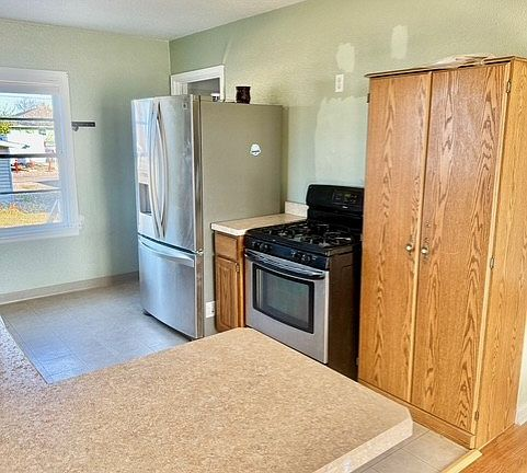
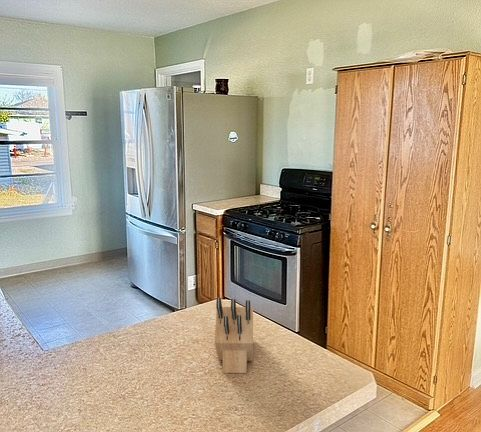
+ knife block [214,297,254,374]
